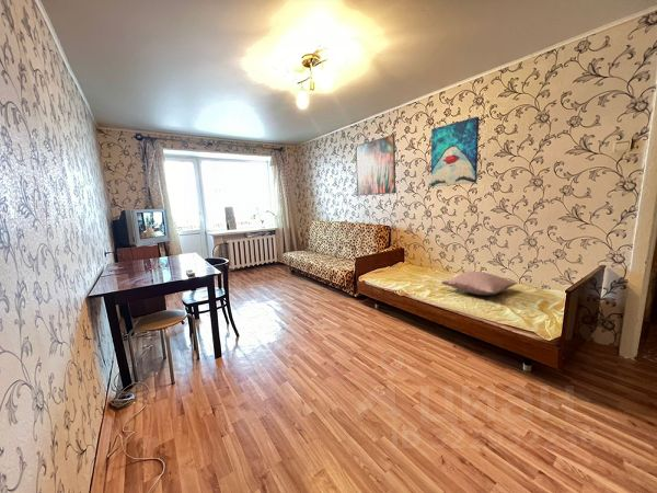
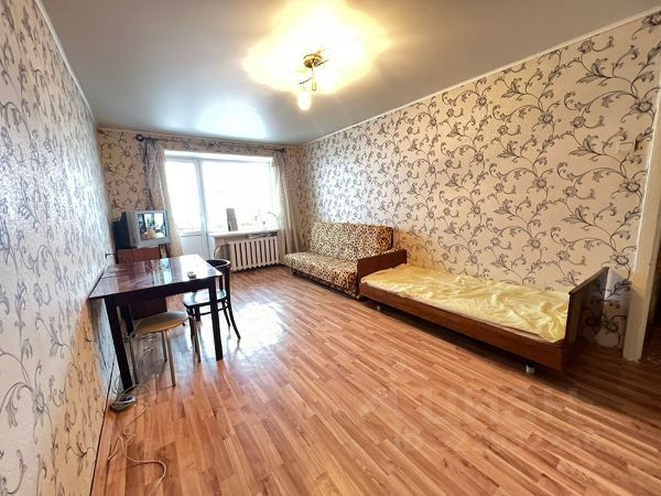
- pillow [440,271,518,296]
- wall art [430,116,480,187]
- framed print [355,134,396,197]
